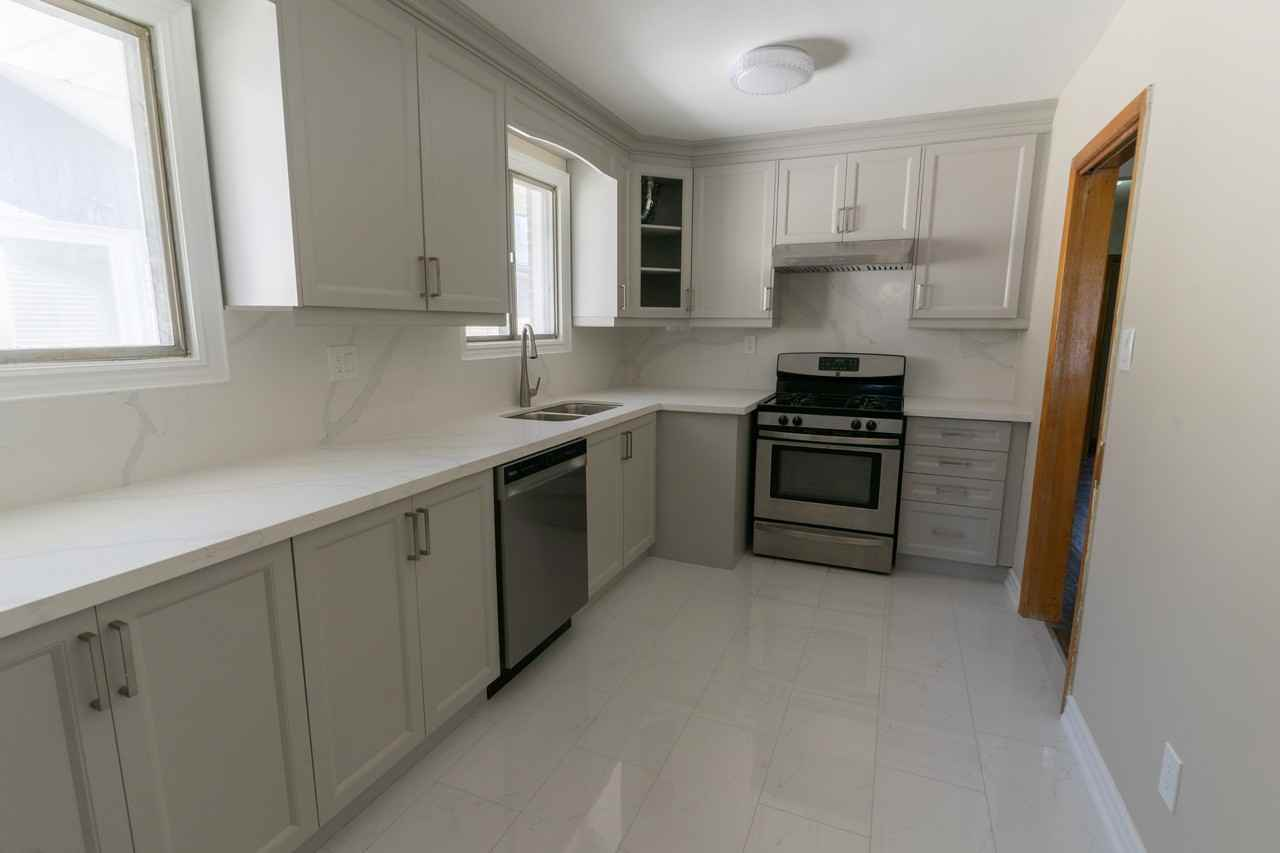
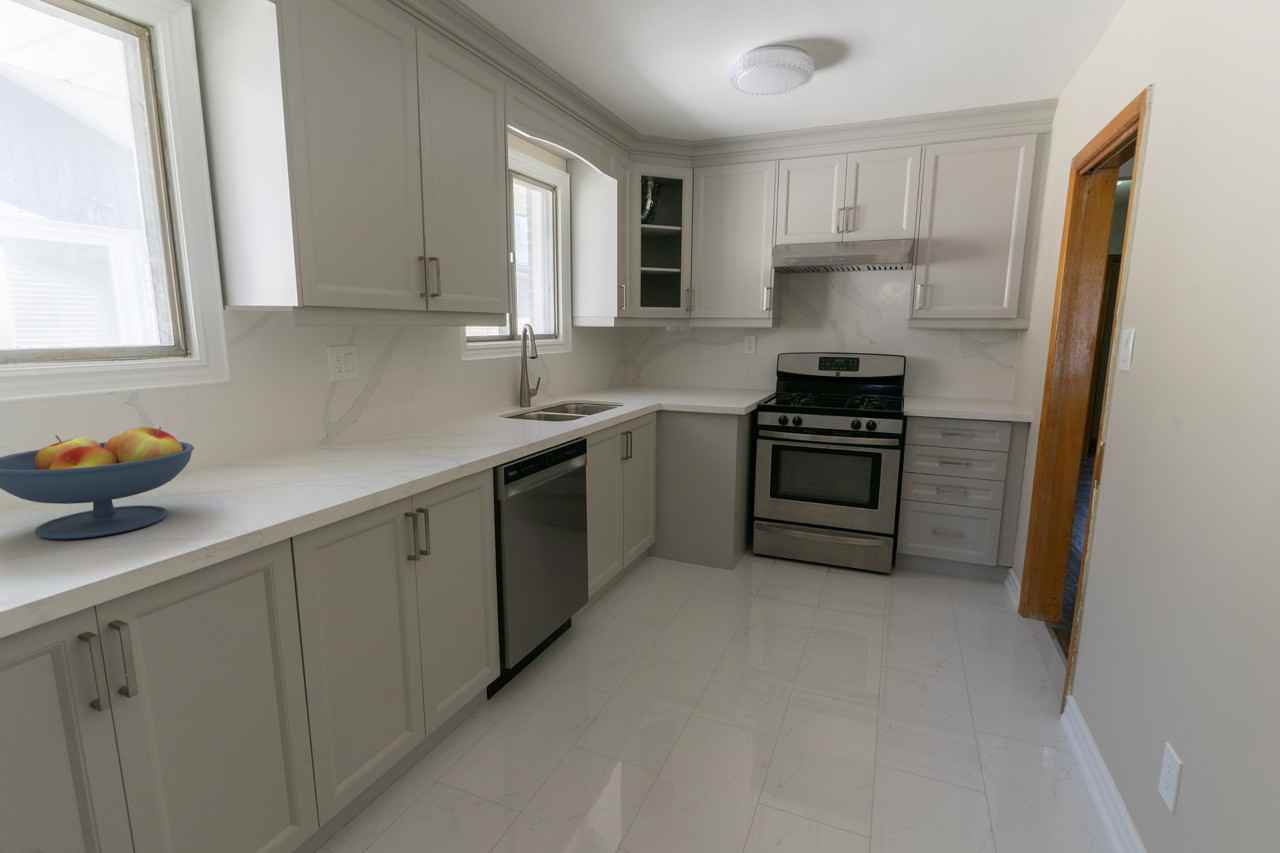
+ fruit bowl [0,426,195,540]
